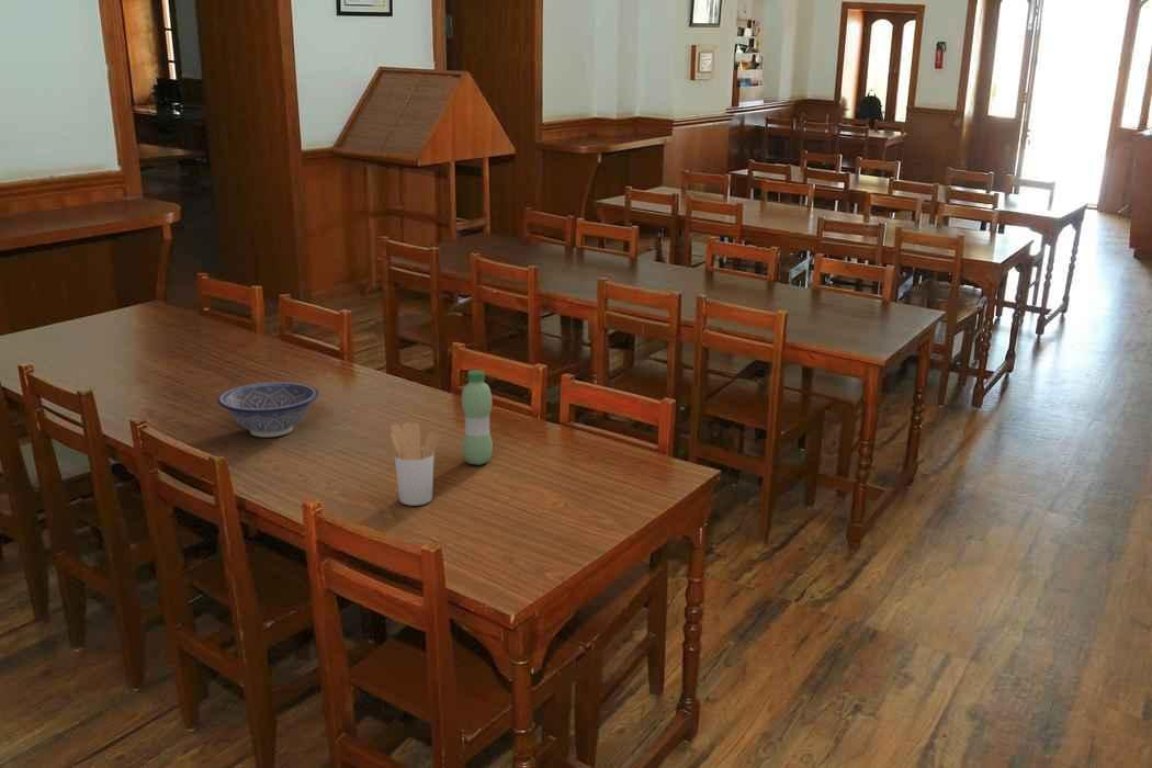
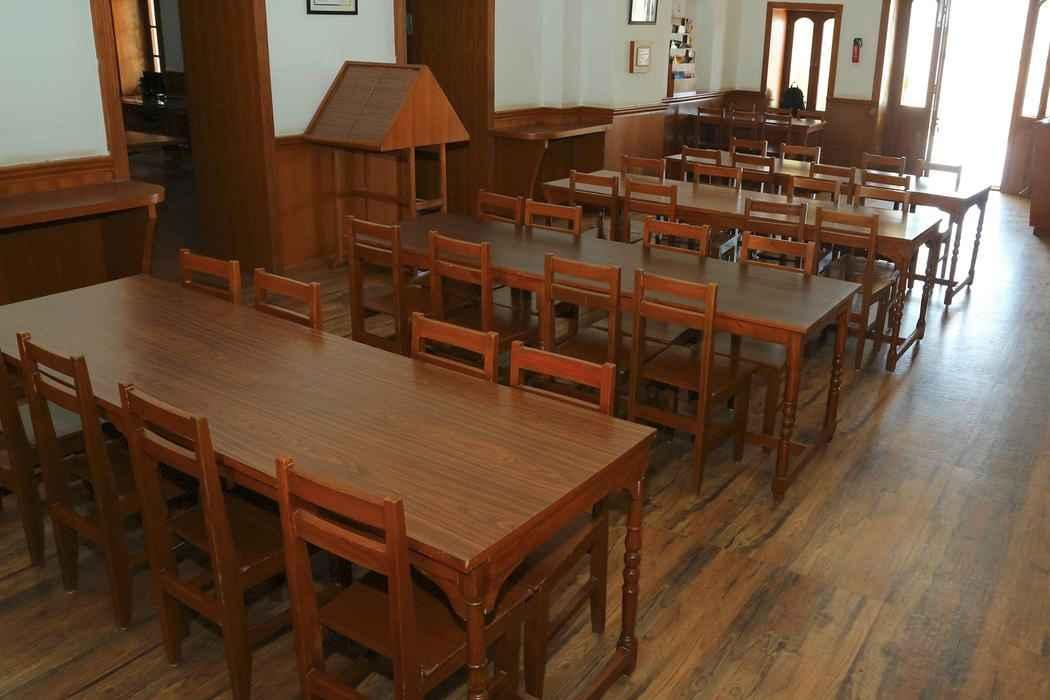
- utensil holder [389,421,441,507]
- decorative bowl [216,381,320,438]
- water bottle [461,369,494,466]
